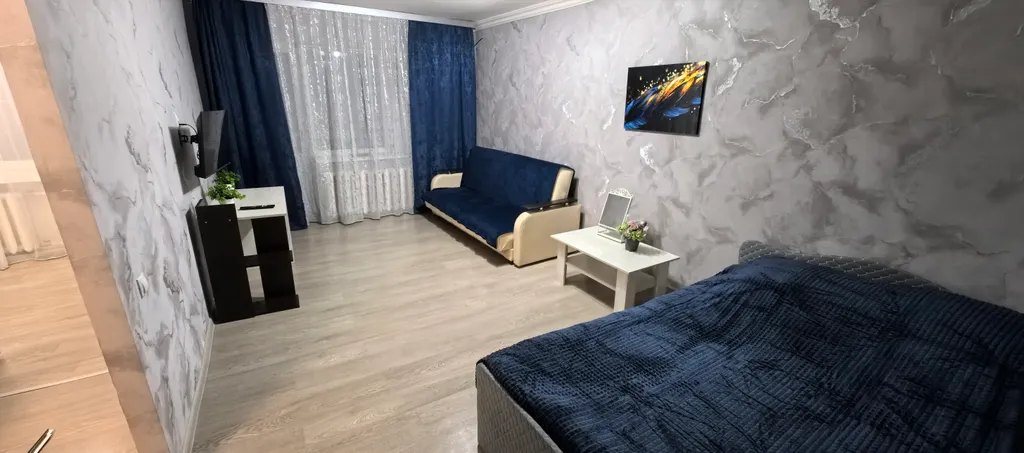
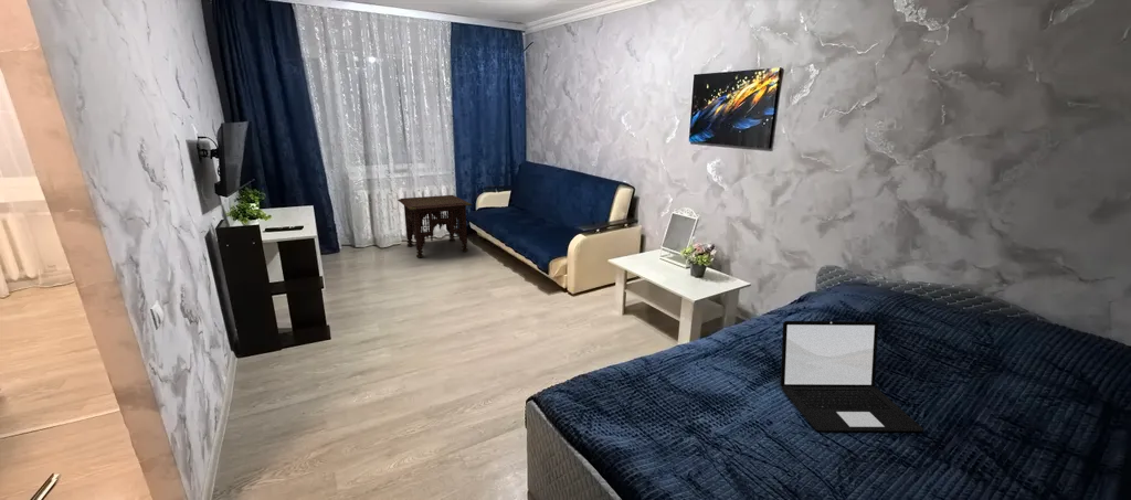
+ side table [397,194,473,258]
+ laptop [780,320,924,433]
